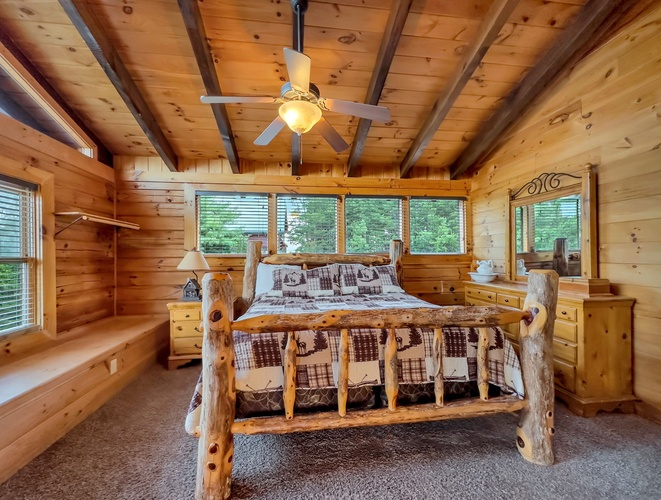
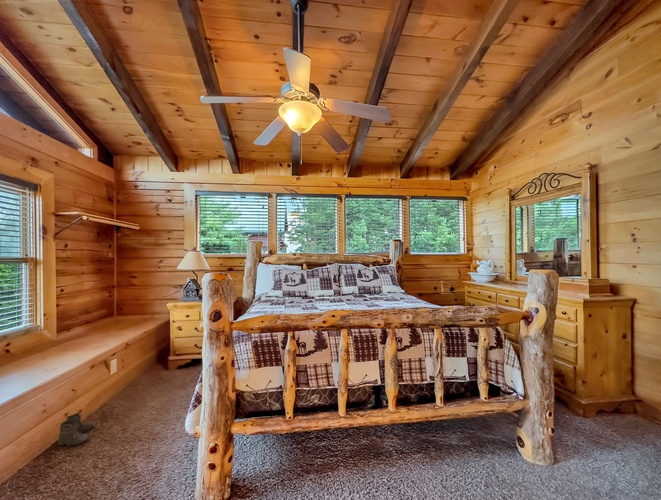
+ boots [56,412,96,450]
